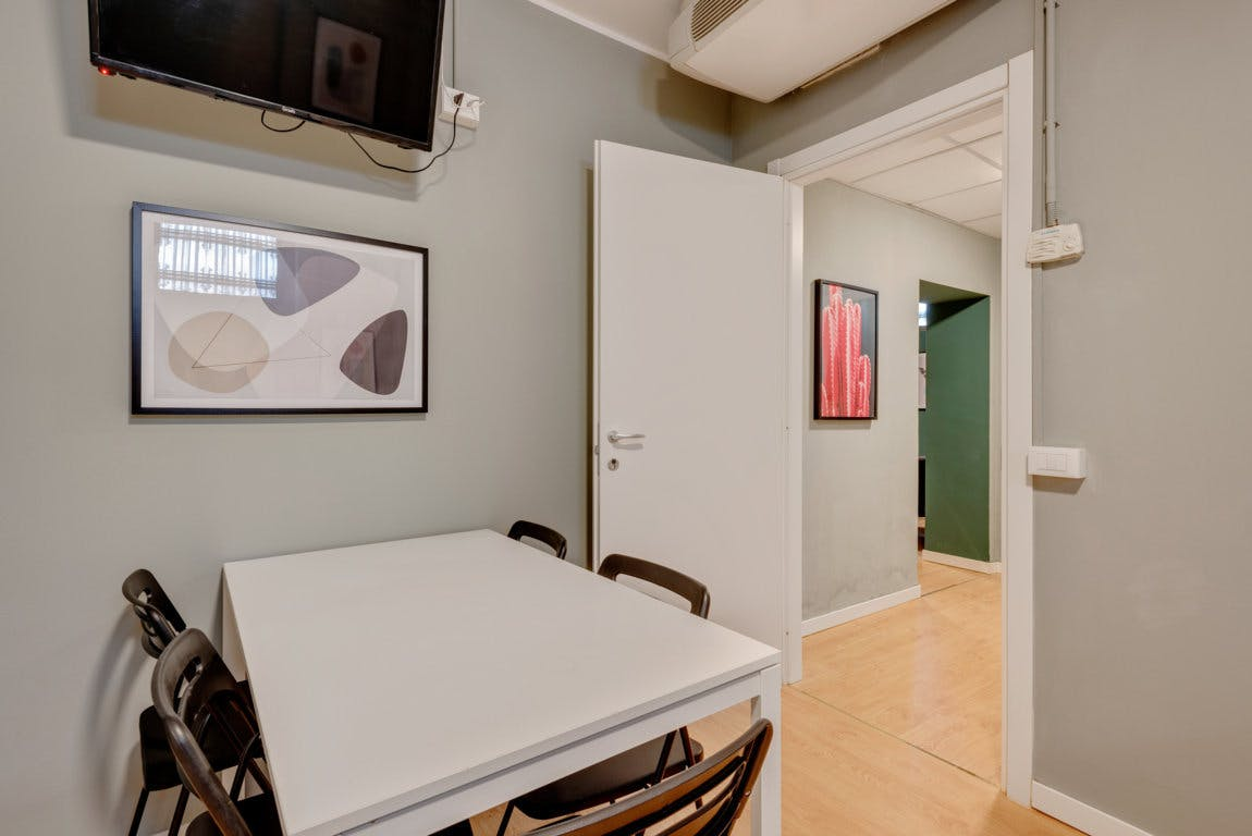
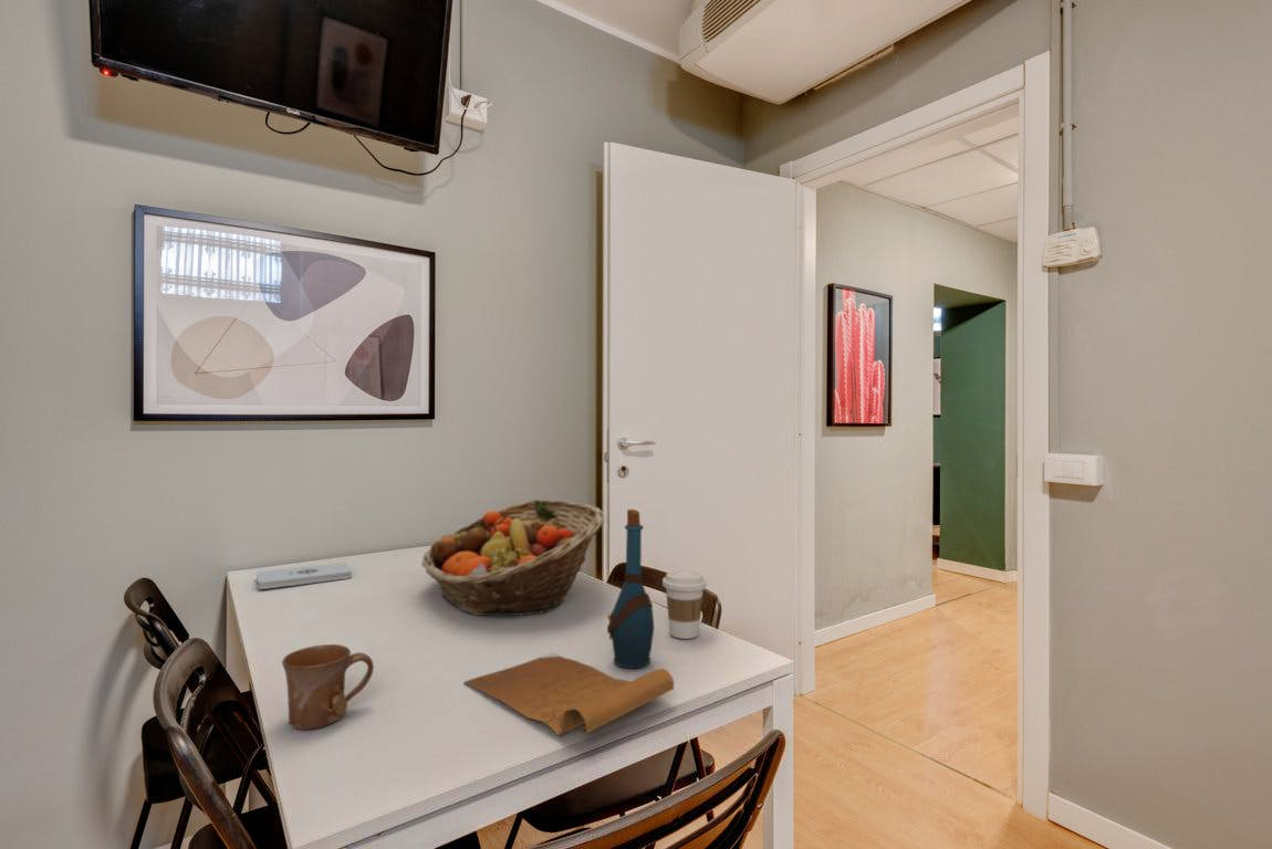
+ mug [281,643,375,731]
+ message in a bottle [462,509,675,736]
+ notepad [256,562,353,590]
+ coffee cup [661,570,708,640]
+ fruit basket [420,499,605,617]
